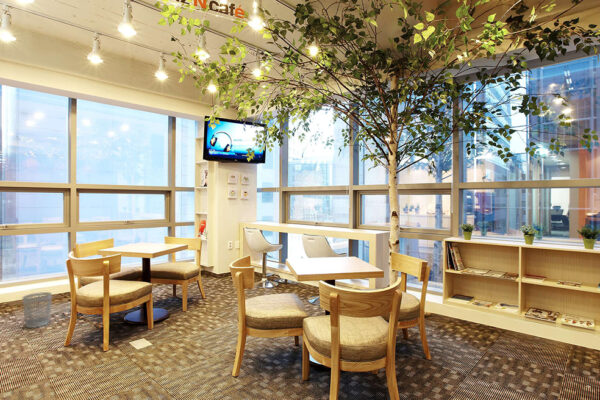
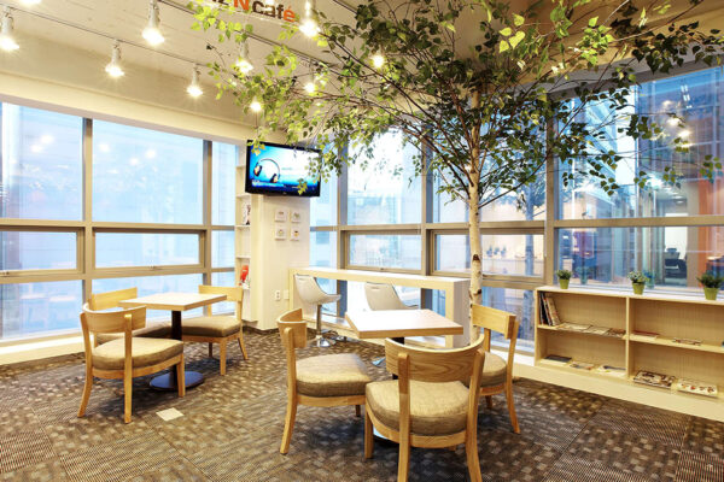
- wastebasket [21,291,53,329]
